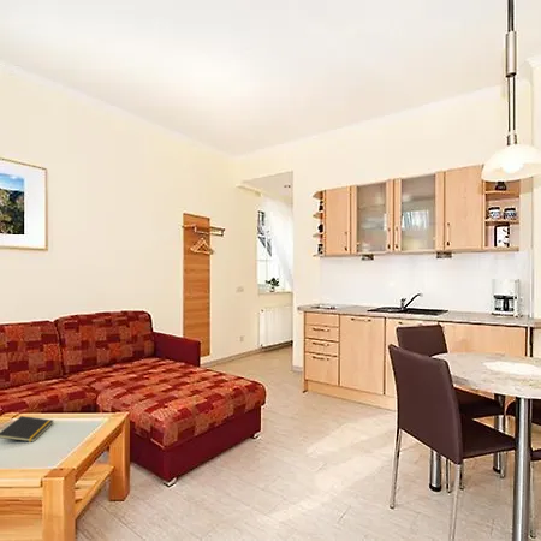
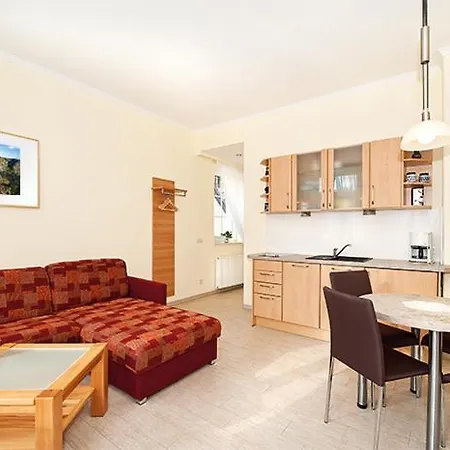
- notepad [0,415,54,444]
